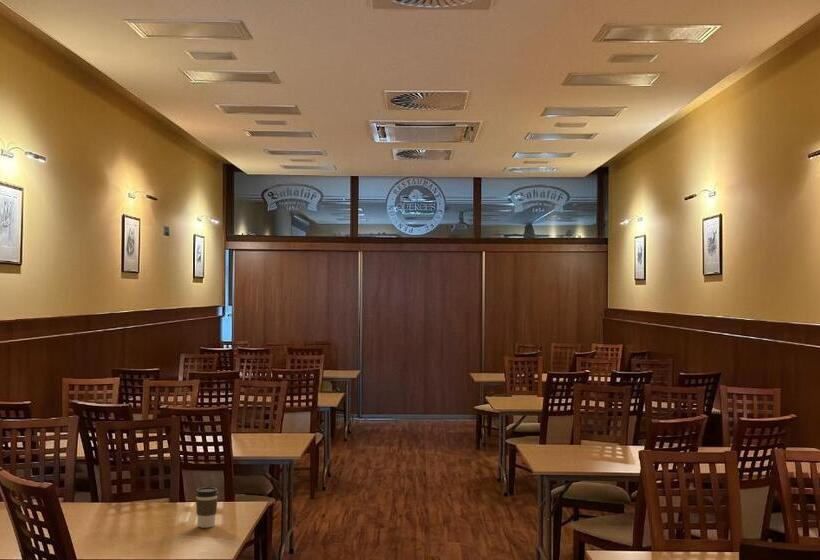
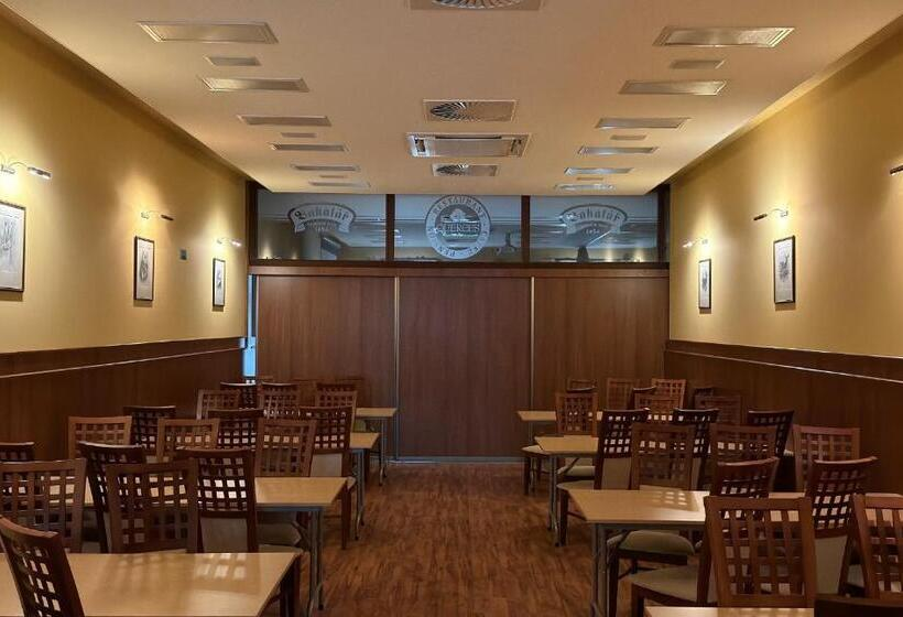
- coffee cup [194,486,219,529]
